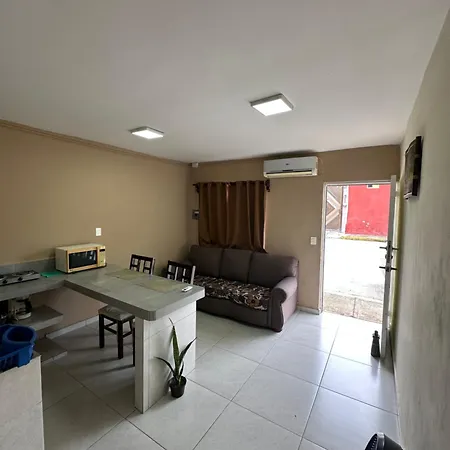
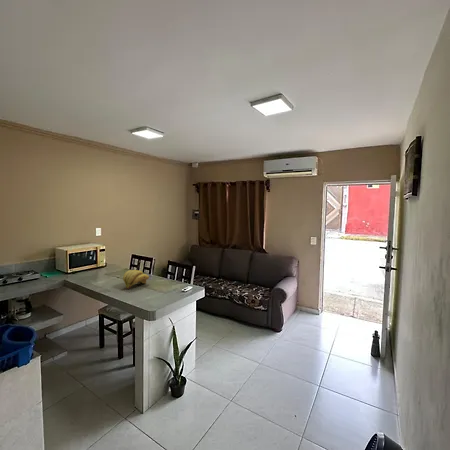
+ banana bunch [122,269,150,290]
